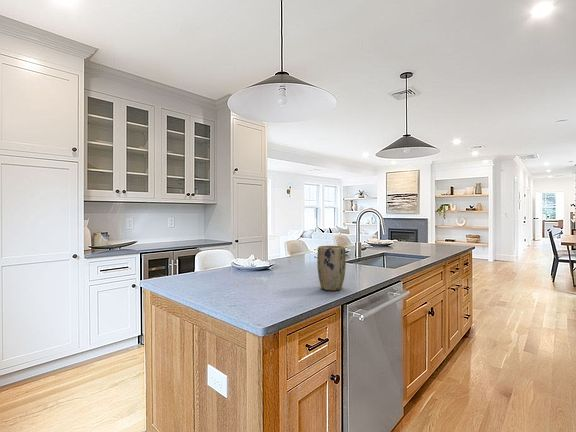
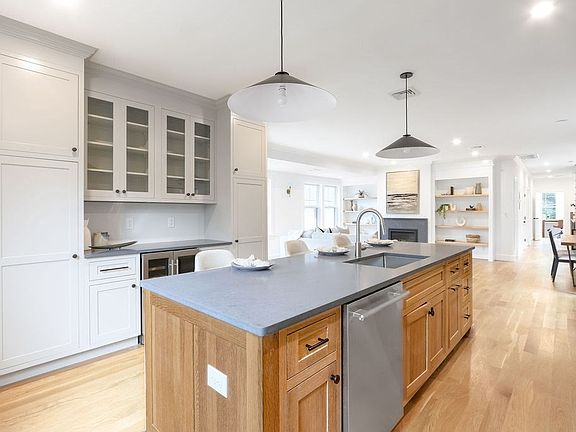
- plant pot [316,245,347,291]
